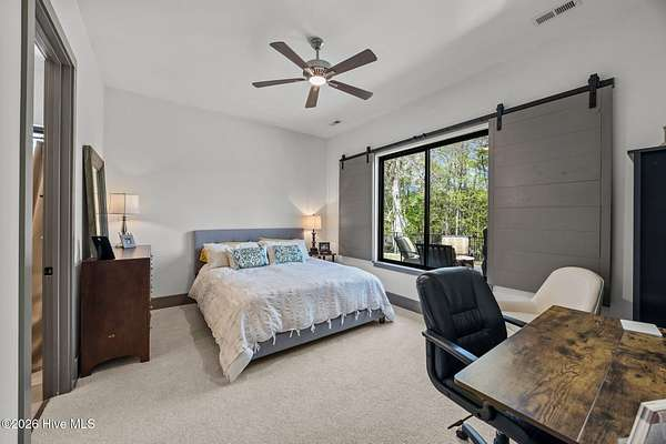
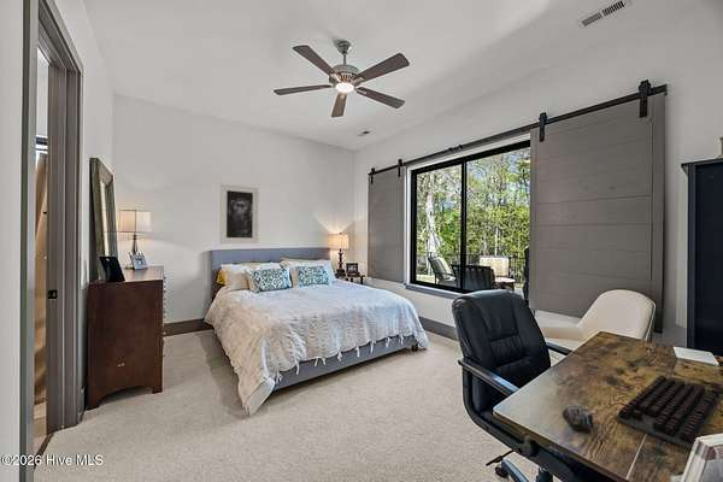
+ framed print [219,183,260,245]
+ computer mouse [562,405,594,434]
+ computer keyboard [613,374,723,451]
